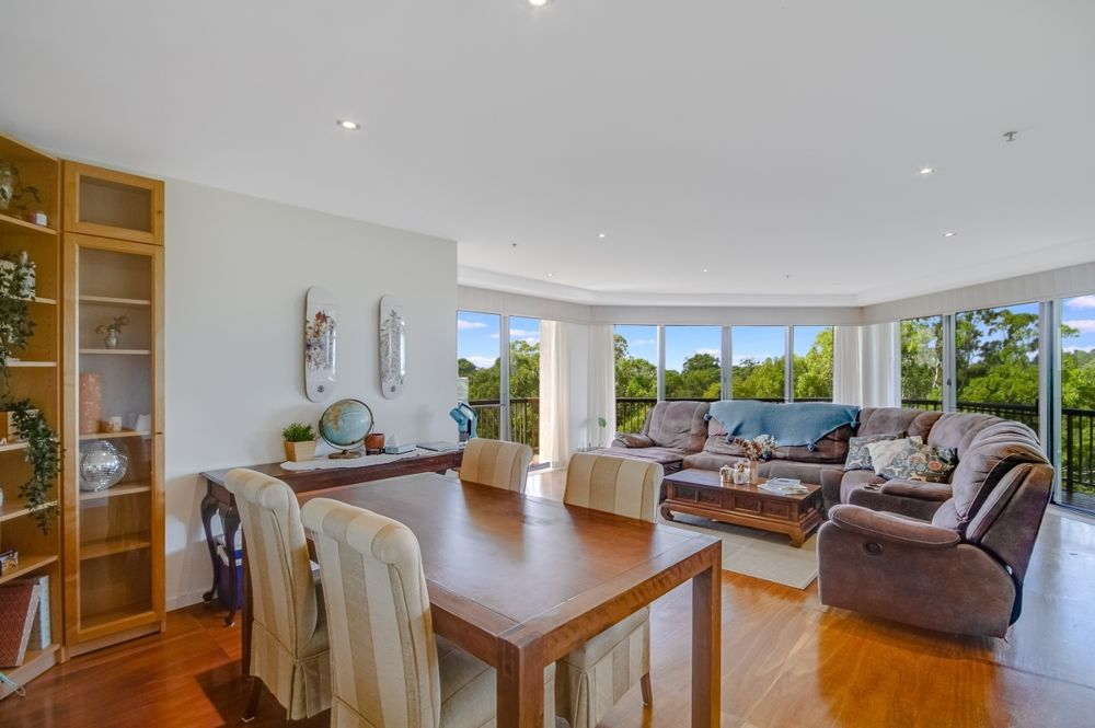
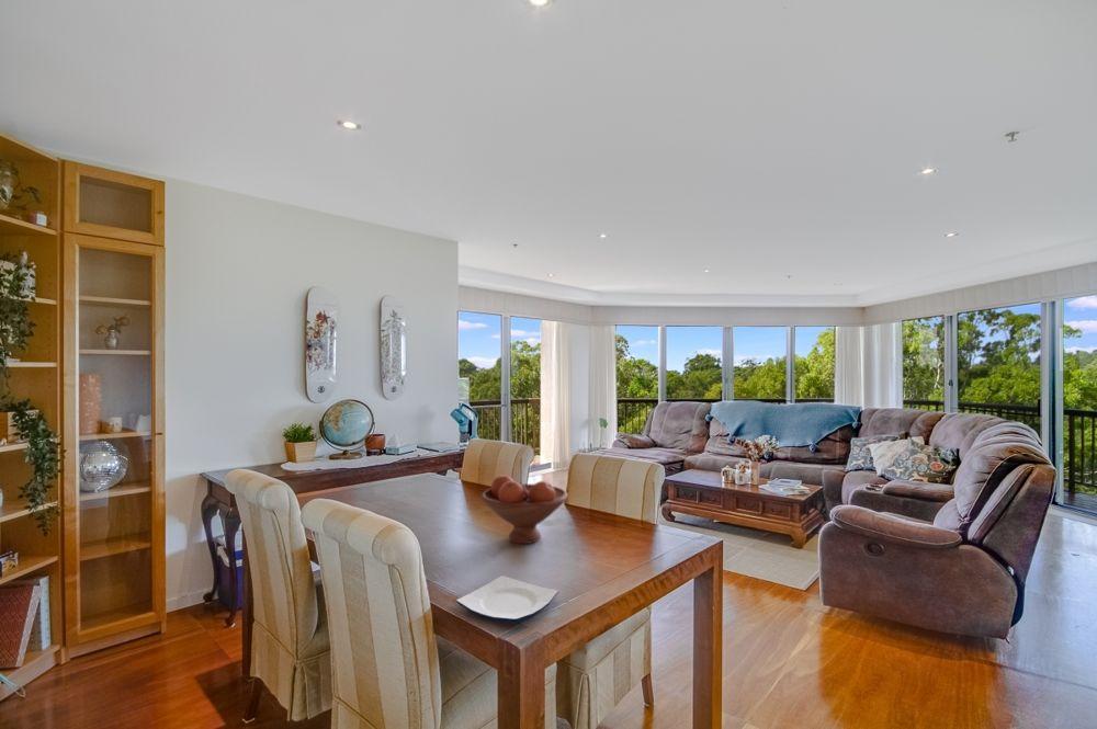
+ plate [455,574,559,624]
+ fruit bowl [480,475,569,545]
